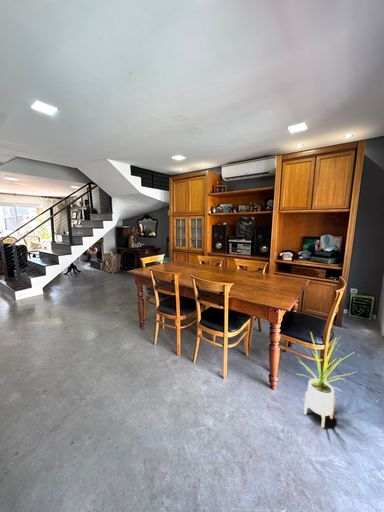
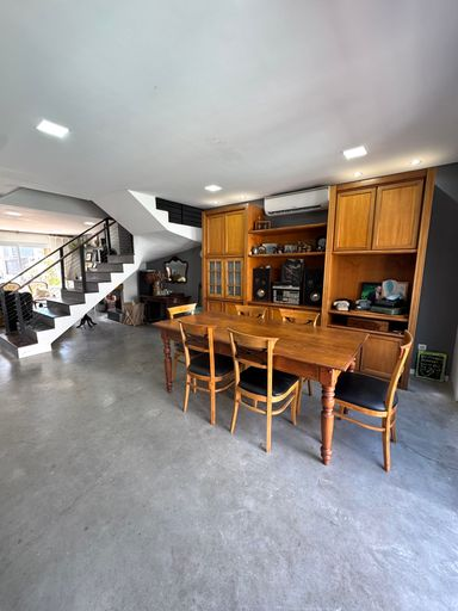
- house plant [297,332,358,429]
